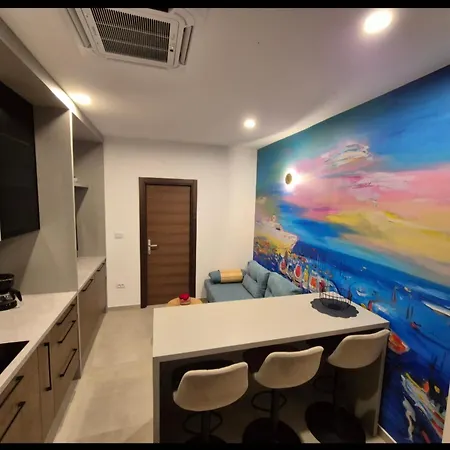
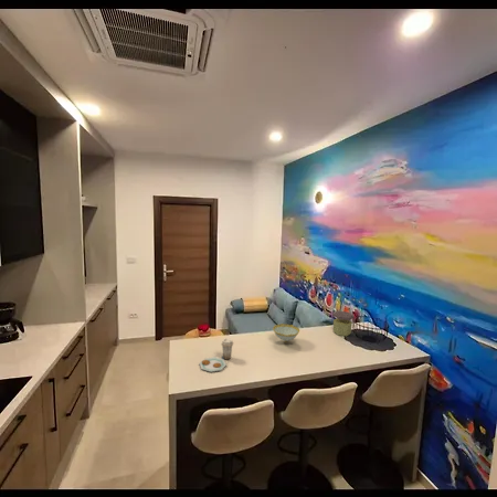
+ plate [199,337,234,373]
+ decorative bowl [272,322,300,343]
+ jar [331,310,355,338]
